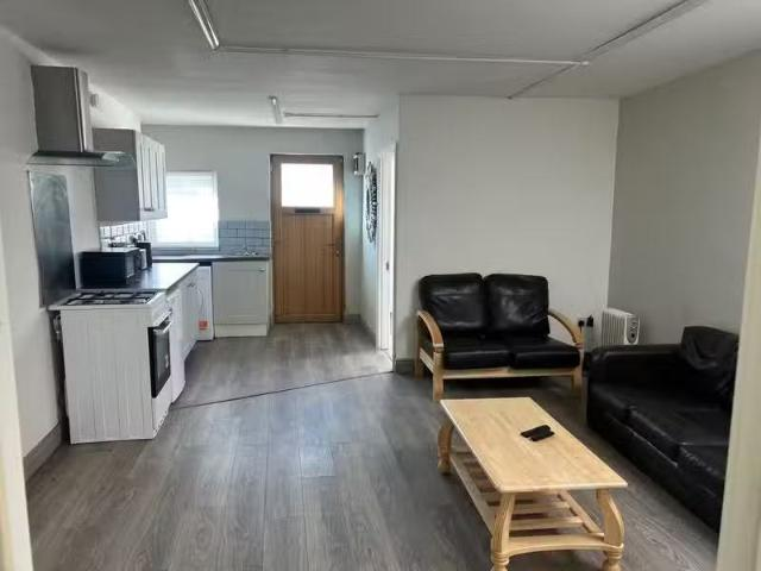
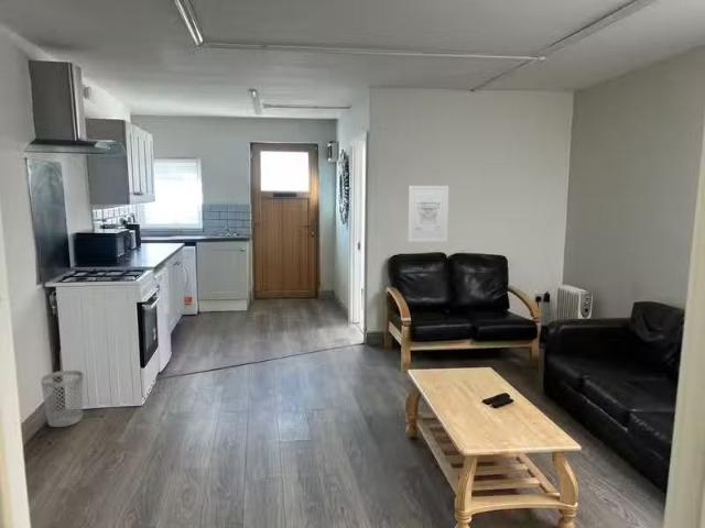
+ wall art [408,185,449,243]
+ wastebasket [40,370,85,428]
